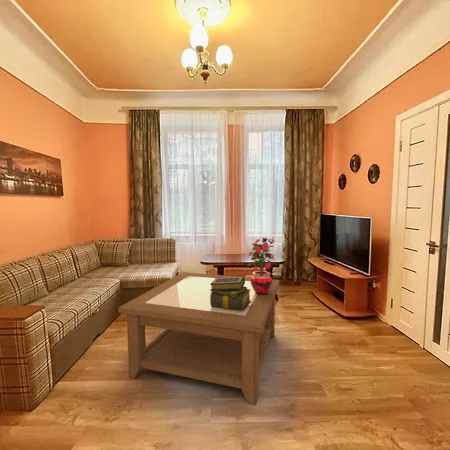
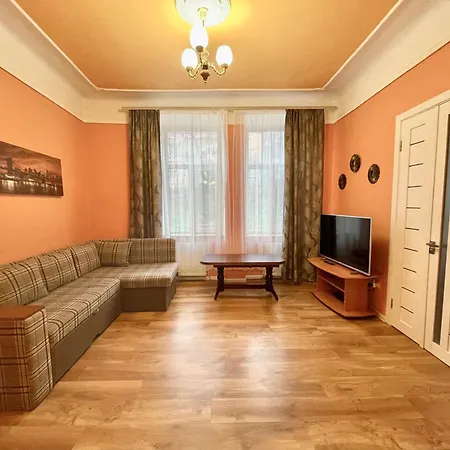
- coffee table [117,271,281,406]
- potted flower [247,236,276,295]
- stack of books [210,276,251,310]
